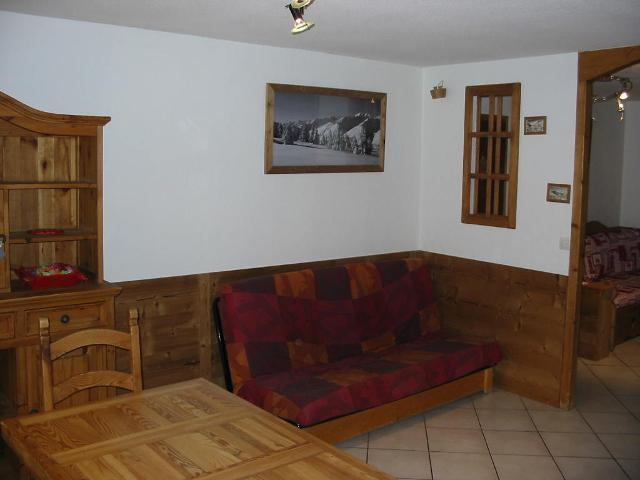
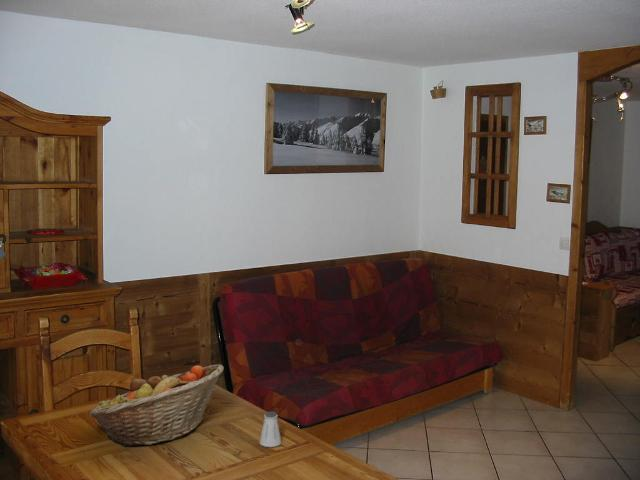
+ saltshaker [259,411,282,448]
+ fruit basket [88,364,224,447]
